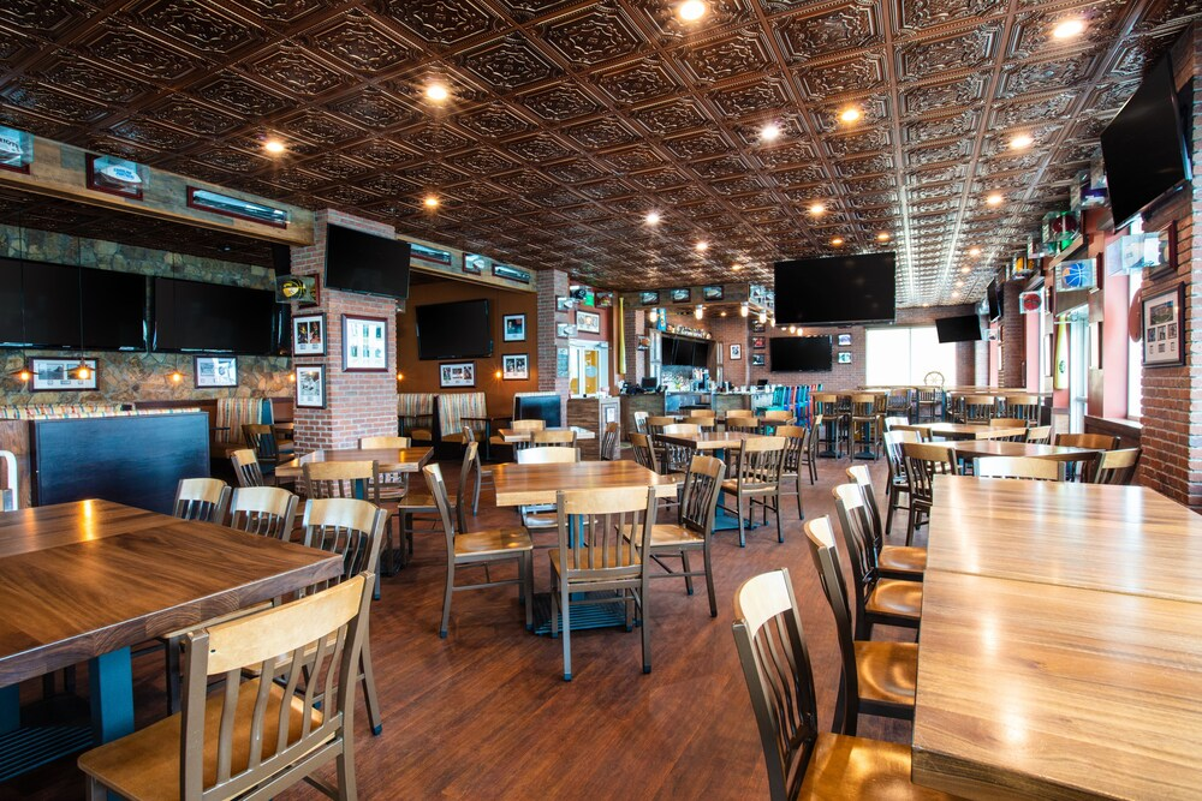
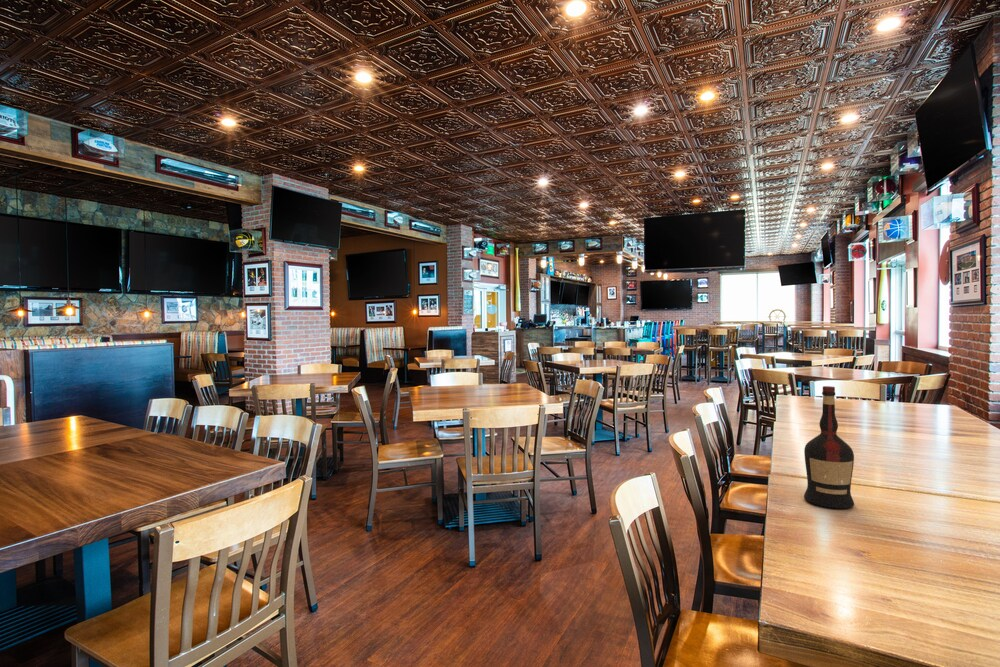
+ liquor [803,385,855,509]
